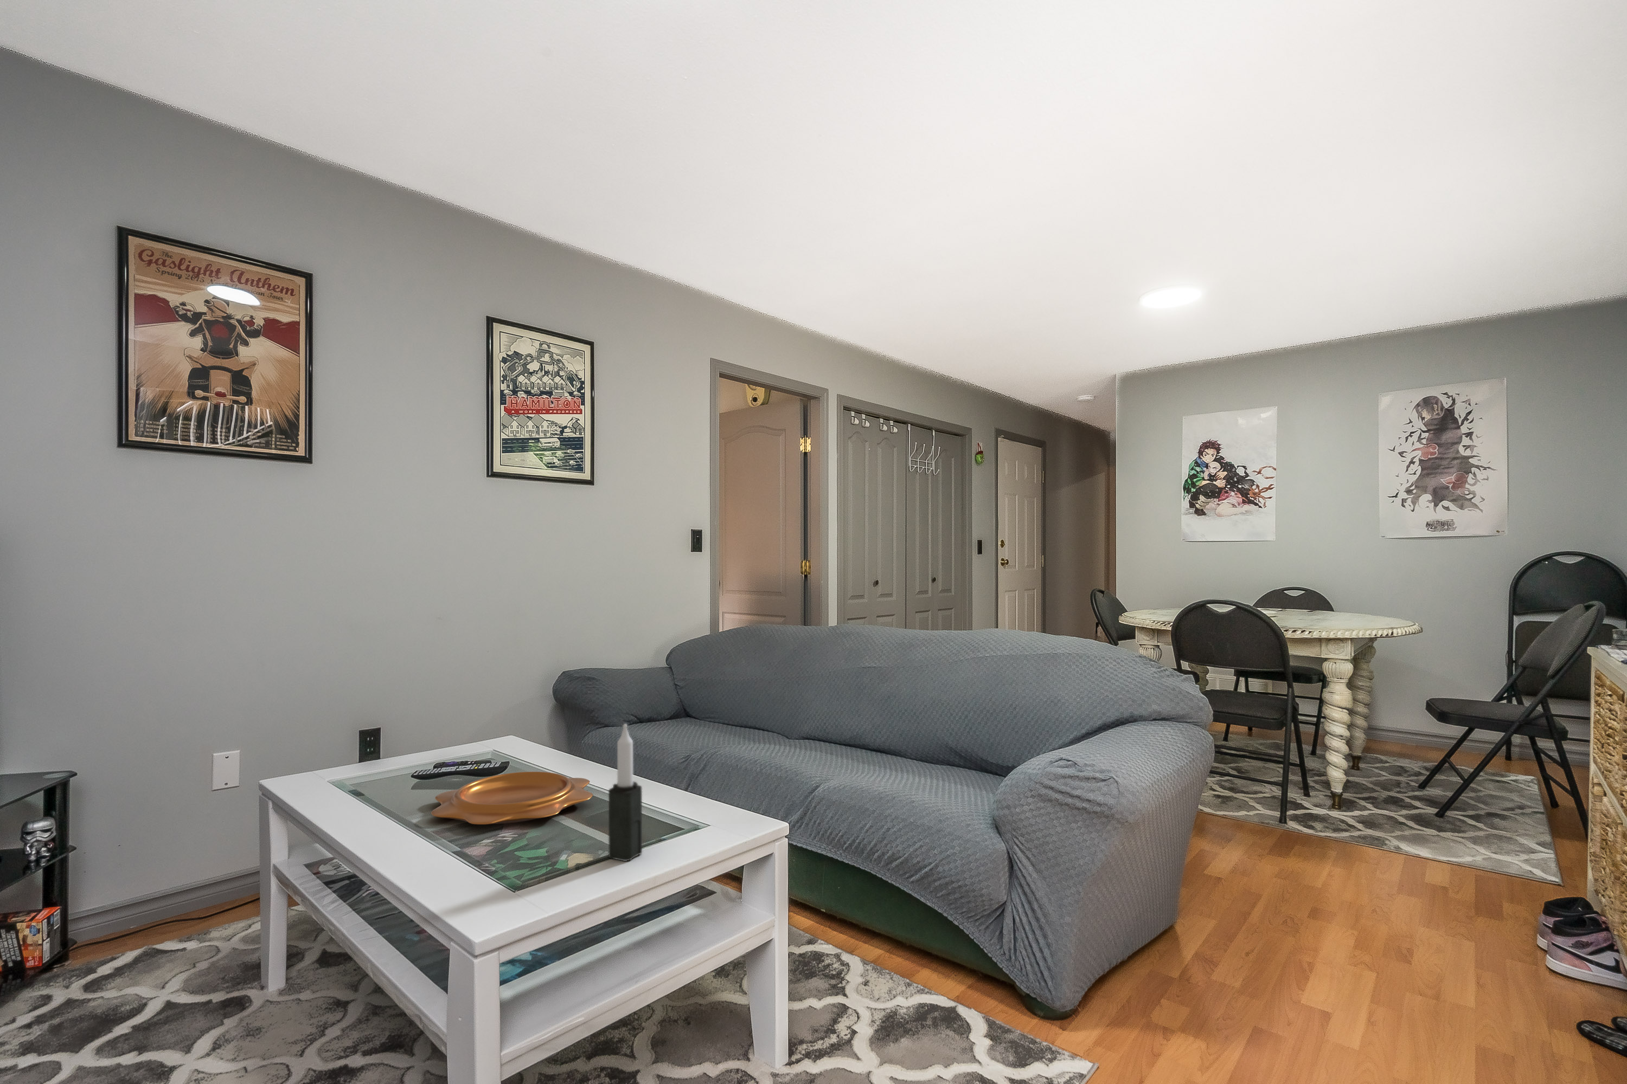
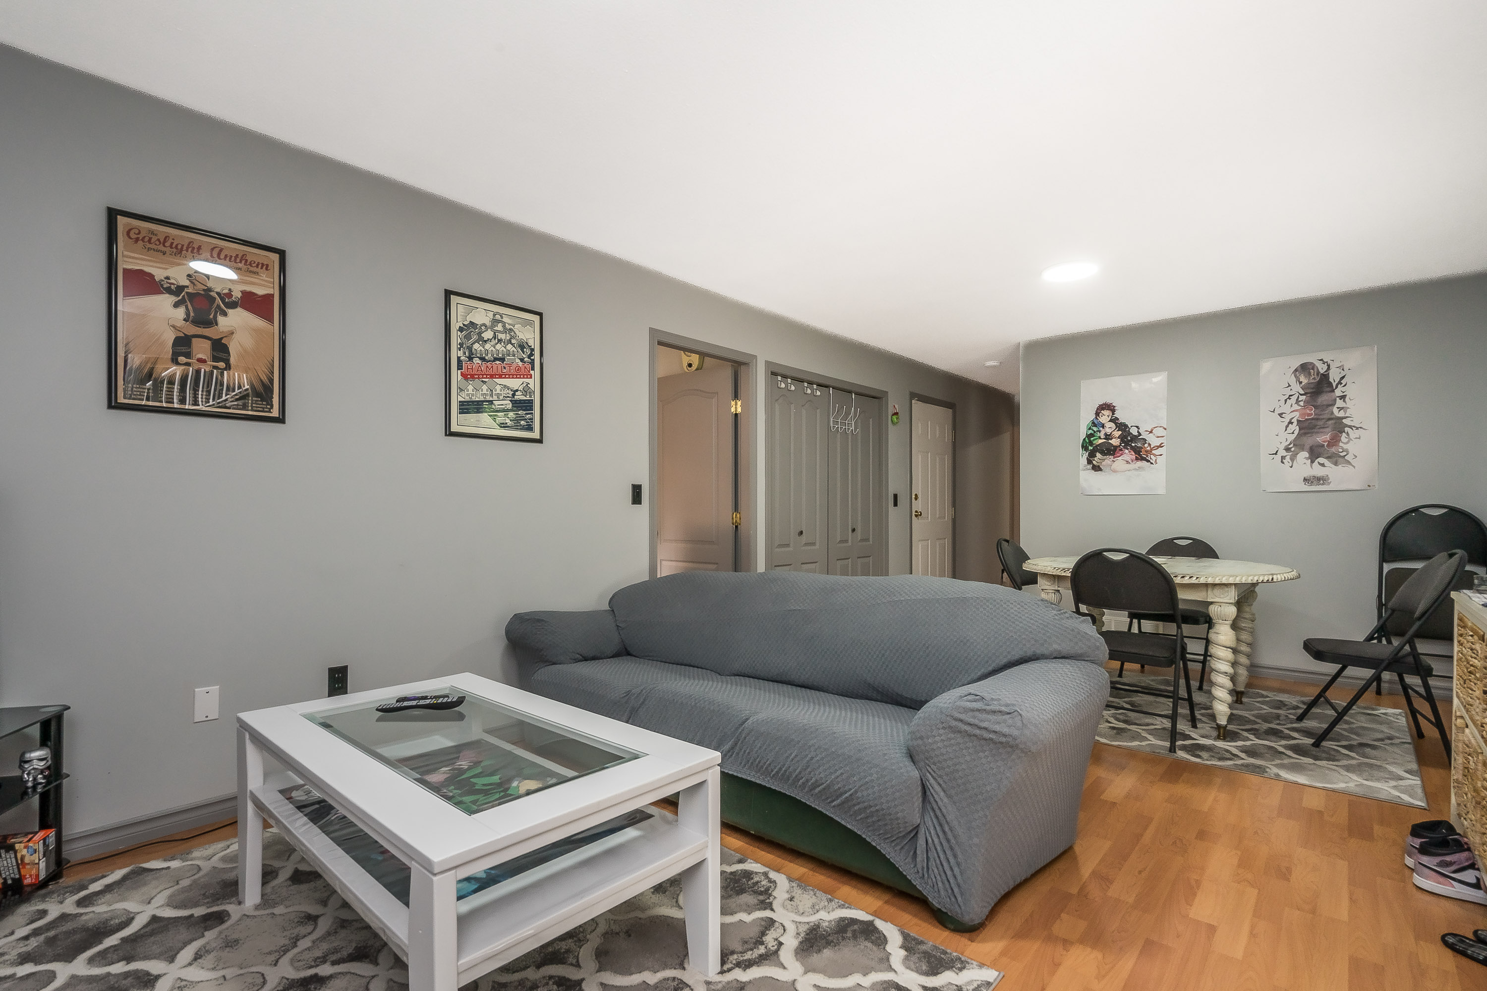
- candle [608,723,643,861]
- decorative bowl [431,772,593,825]
